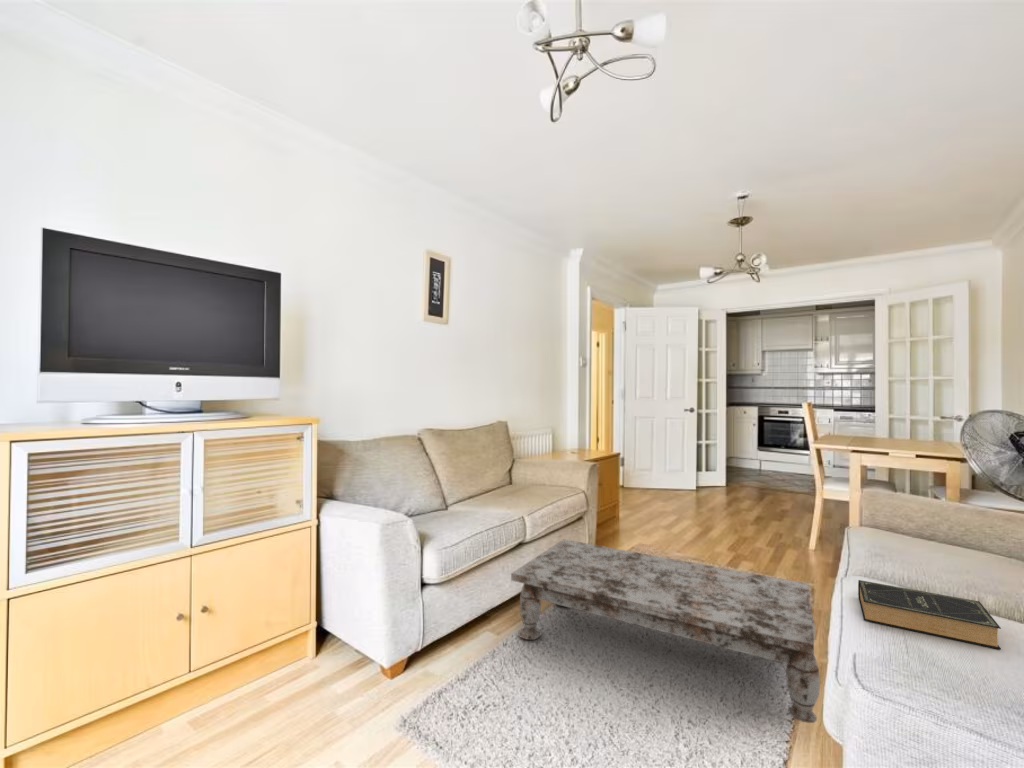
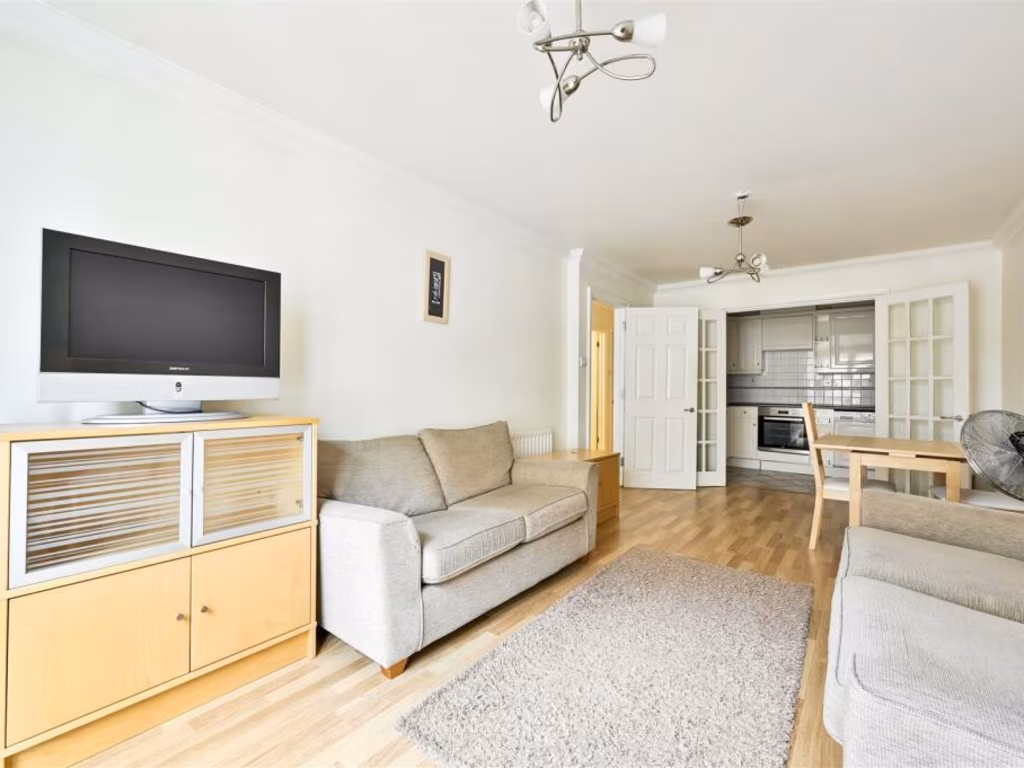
- book [857,579,1002,650]
- coffee table [510,538,821,724]
